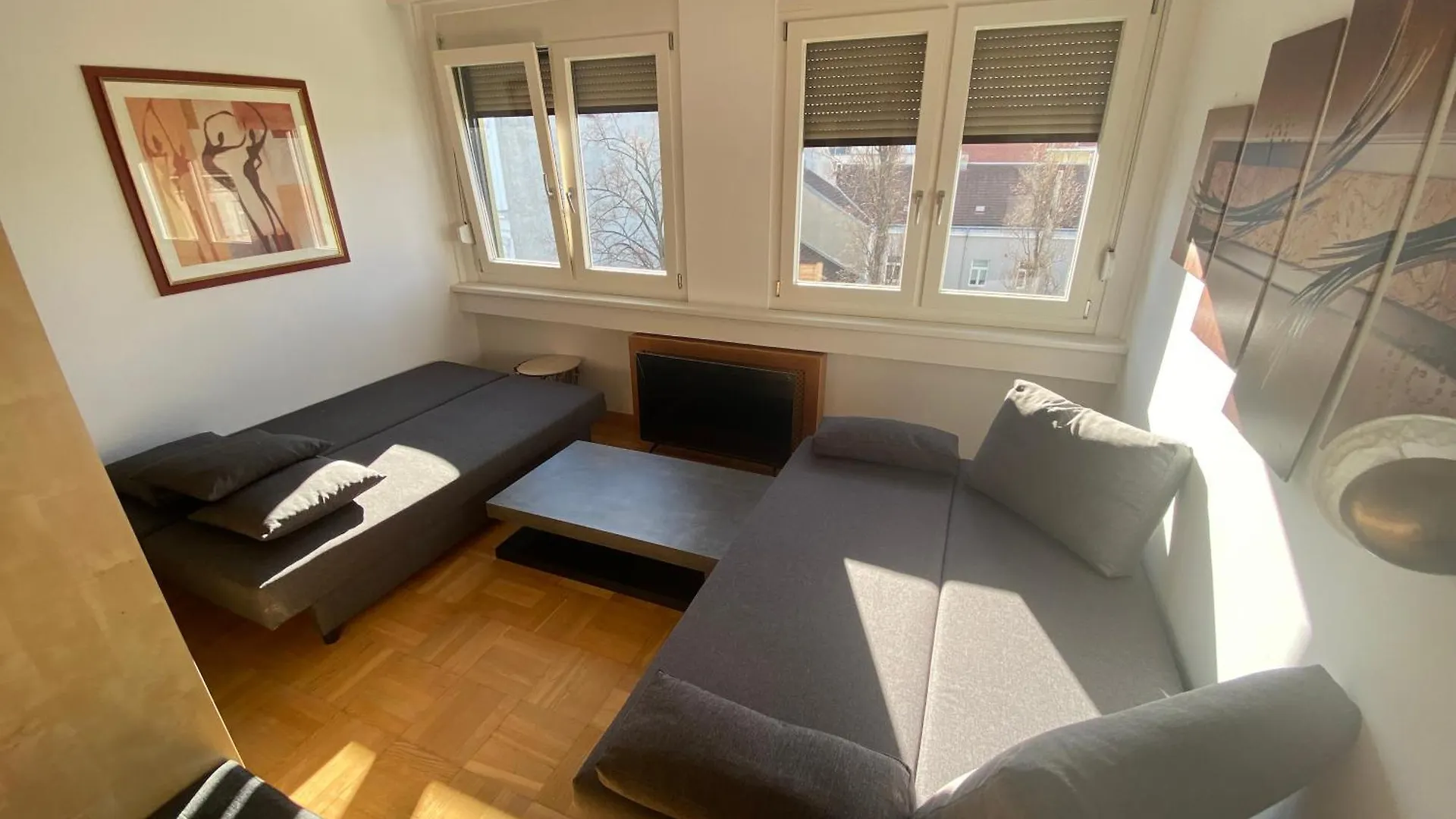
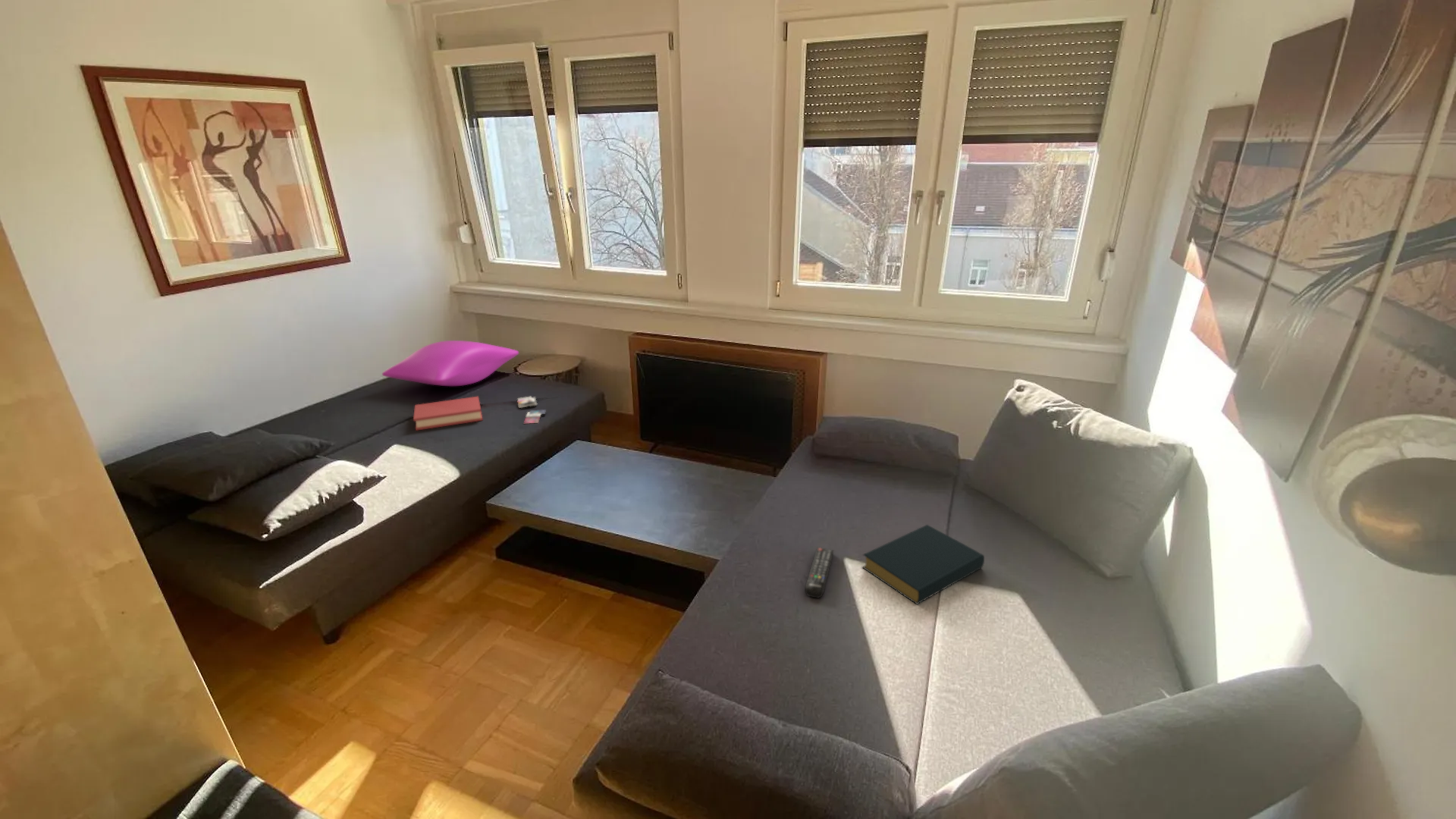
+ cushion [381,340,519,387]
+ magazine [516,396,547,424]
+ hardback book [861,524,985,605]
+ hardback book [413,396,483,431]
+ remote control [804,547,835,599]
